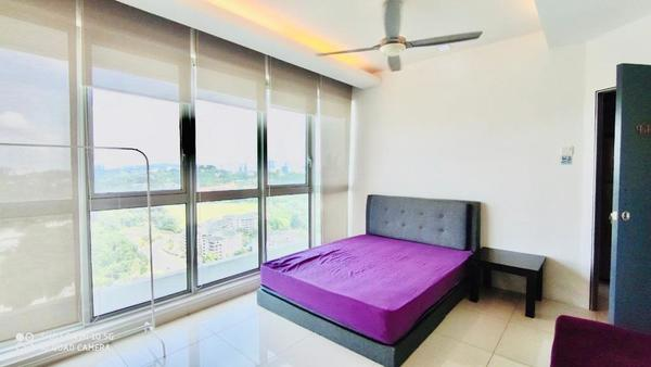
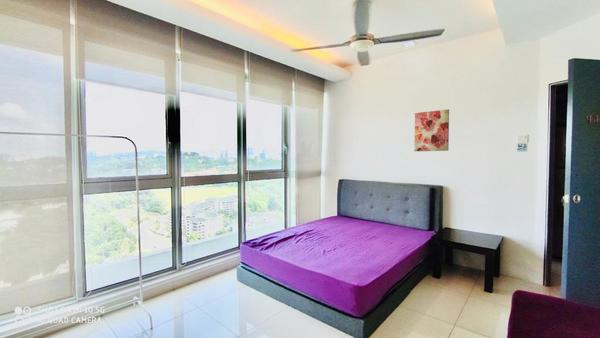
+ wall art [414,108,450,152]
